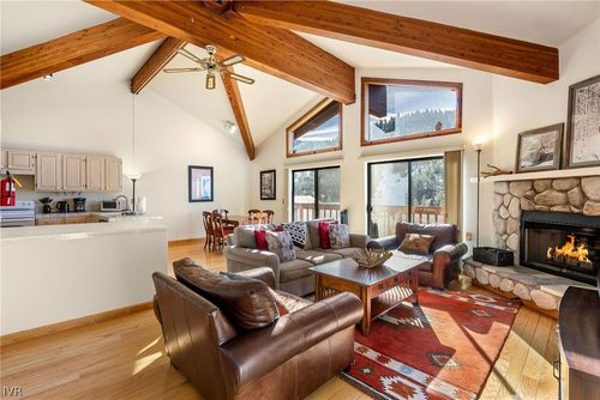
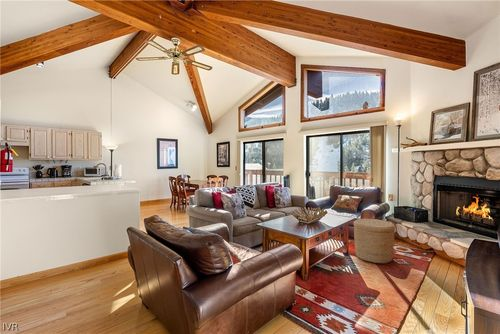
+ basket [353,218,396,265]
